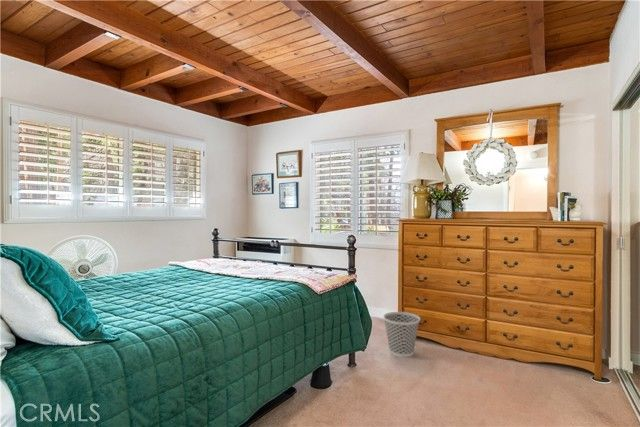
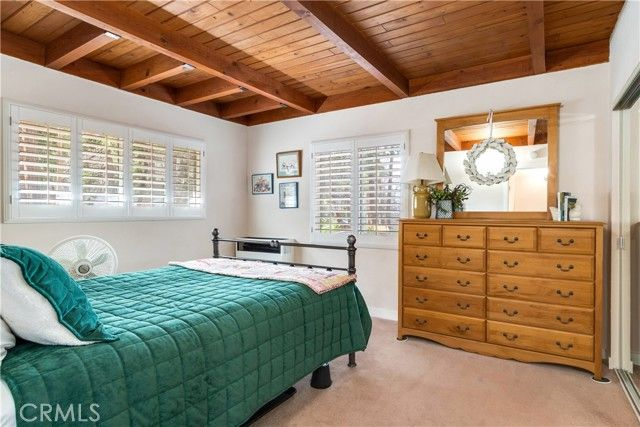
- wastebasket [382,311,421,358]
